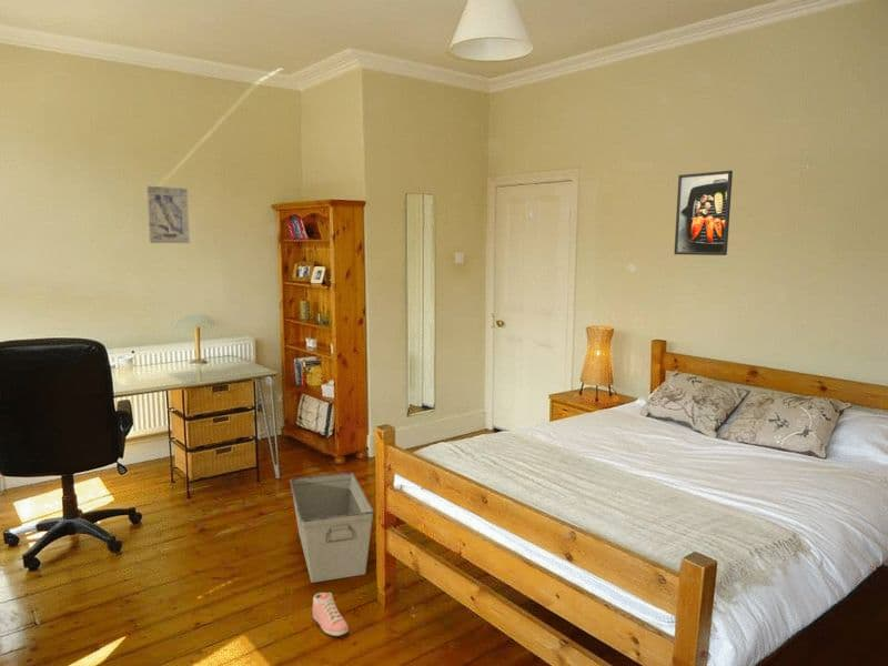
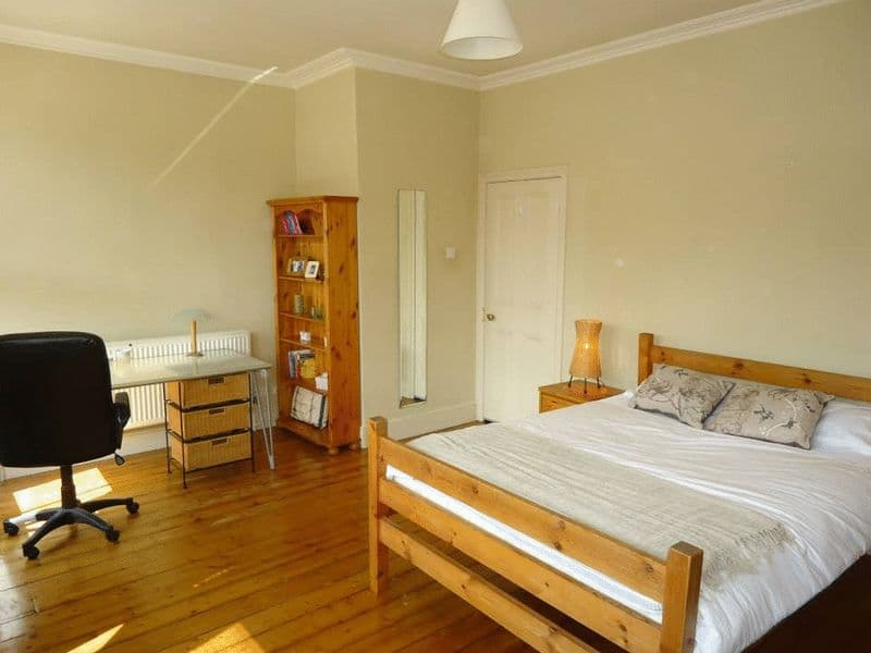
- sneaker [312,592,350,637]
- wall art [145,185,191,244]
- storage bin [289,472,375,584]
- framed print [673,170,734,256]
